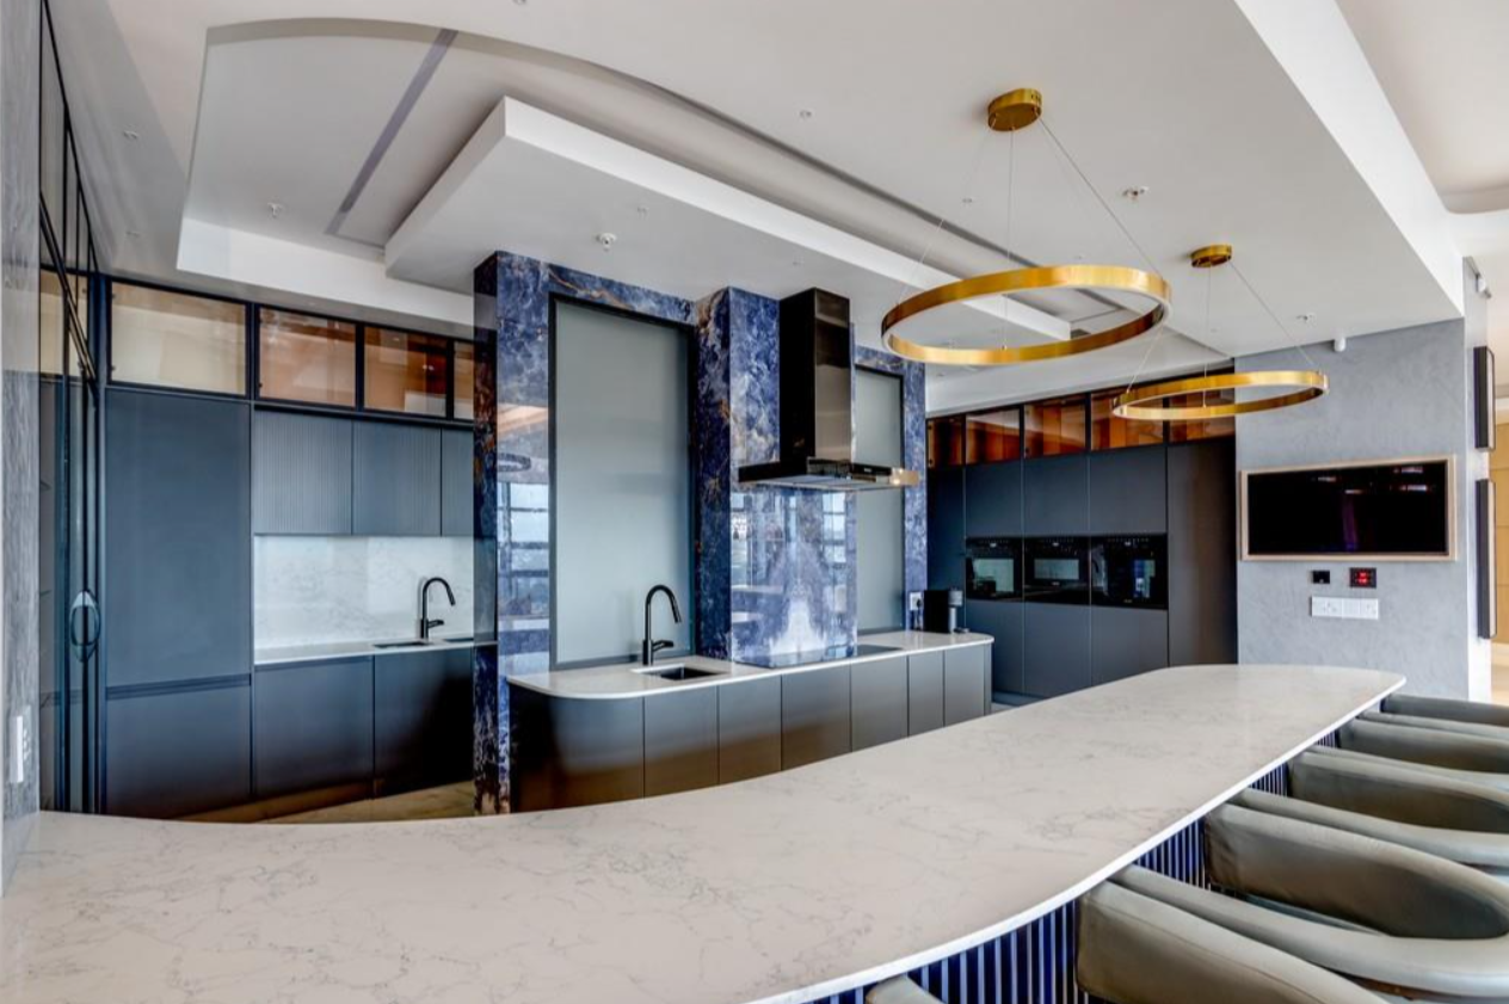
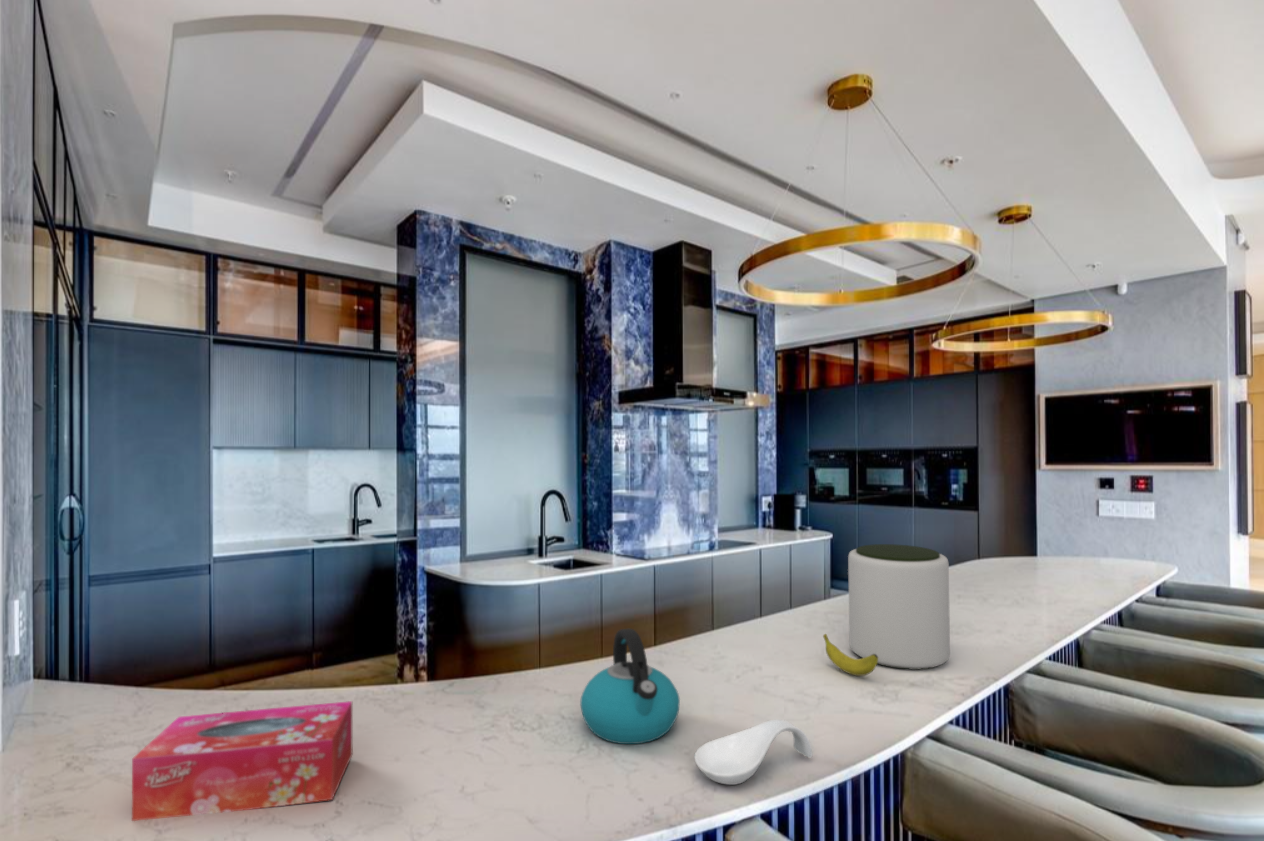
+ kettle [579,628,681,745]
+ spoon rest [694,719,813,786]
+ banana [822,633,878,677]
+ plant pot [847,543,951,671]
+ tissue box [131,700,353,822]
